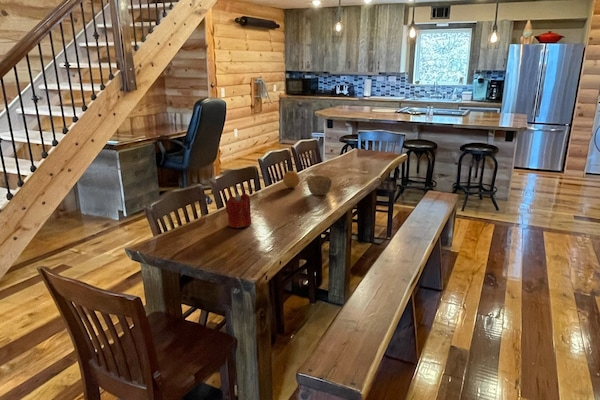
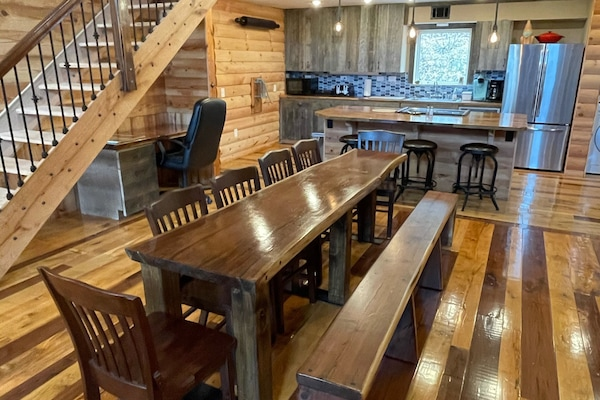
- fruit [282,170,301,189]
- bowl [306,174,333,196]
- candle [225,192,252,229]
